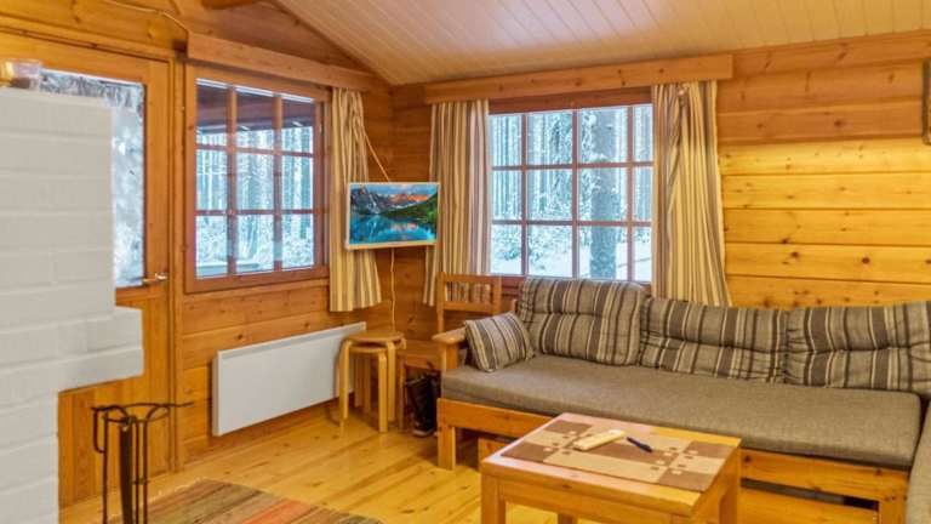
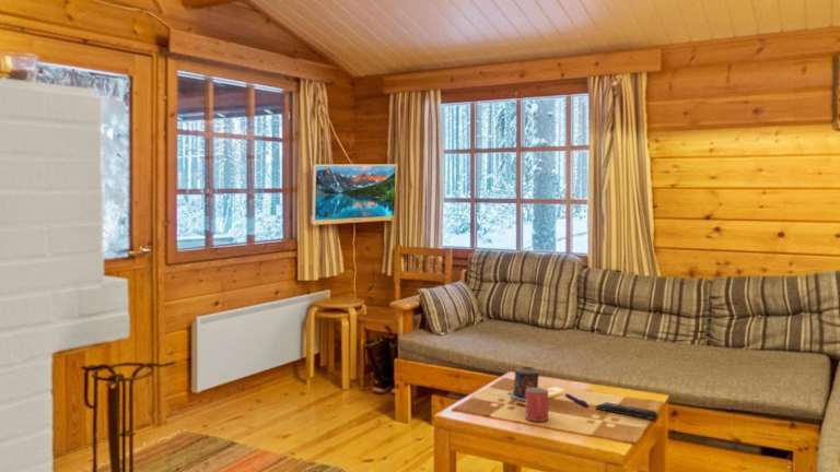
+ mug [525,387,549,423]
+ candle [510,366,540,402]
+ remote control [595,401,660,421]
